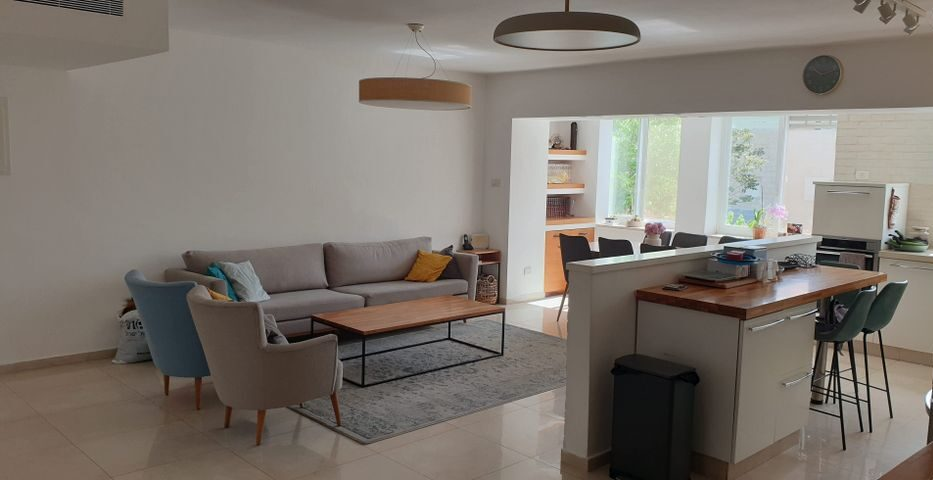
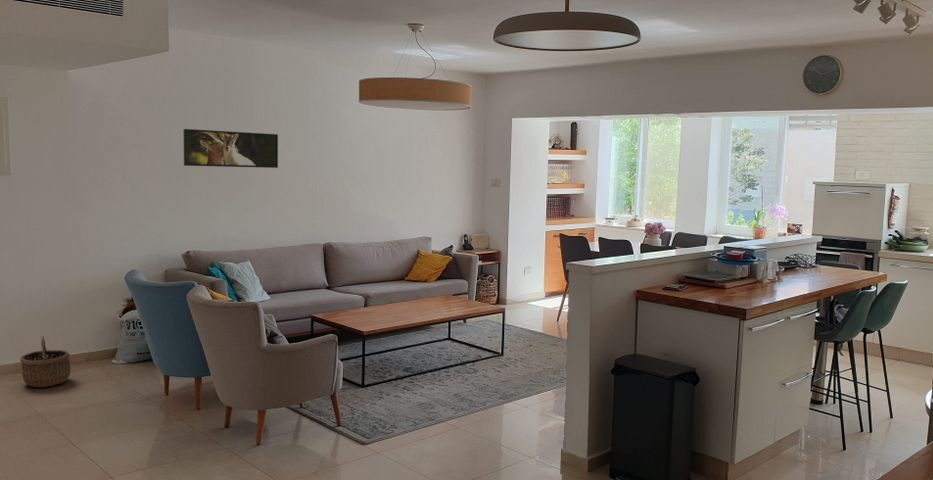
+ wicker basket [19,334,72,388]
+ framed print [182,128,279,169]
